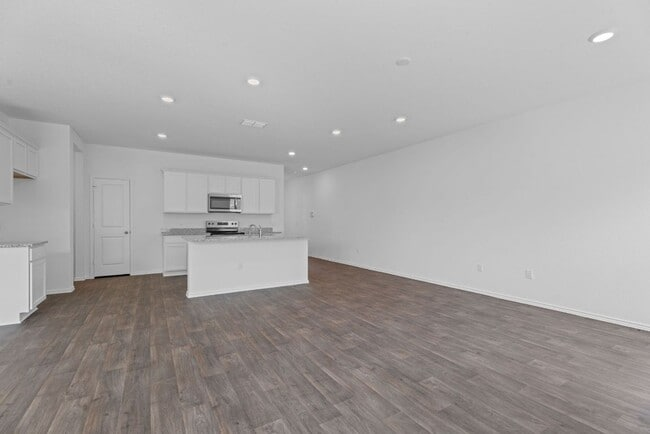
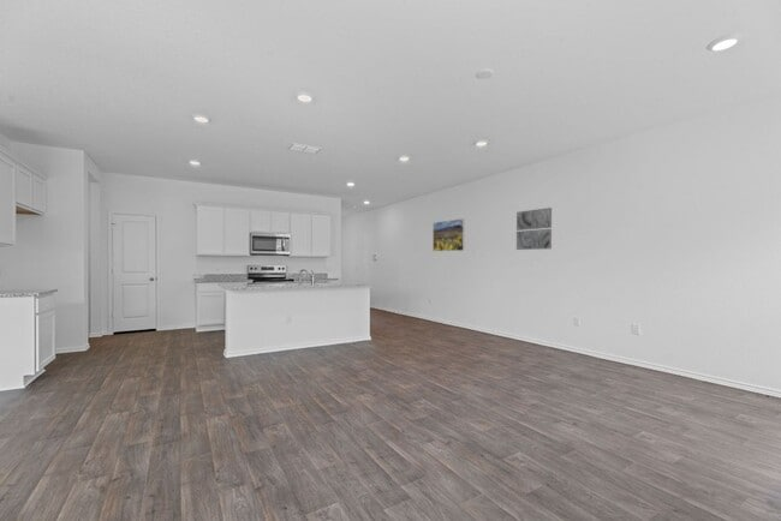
+ wall art [515,206,553,251]
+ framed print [431,217,466,252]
